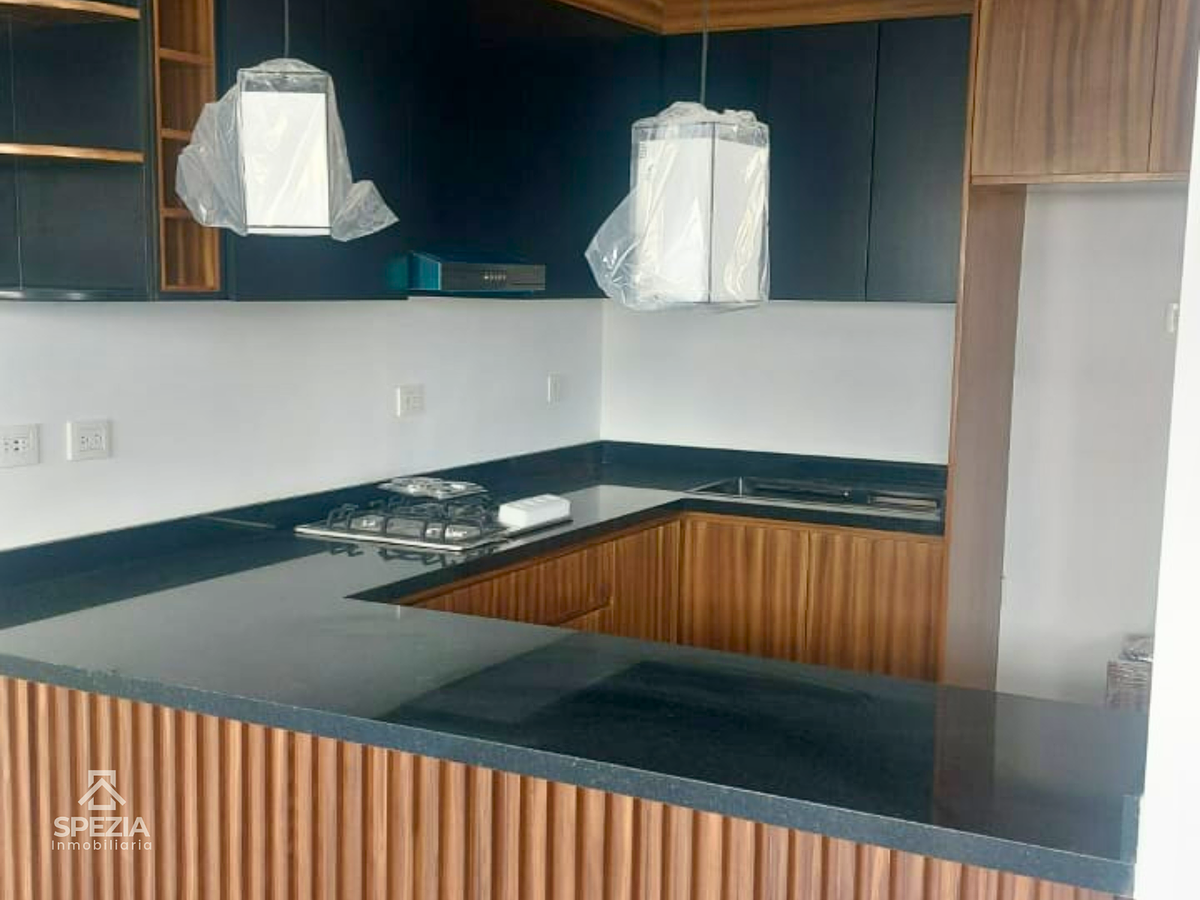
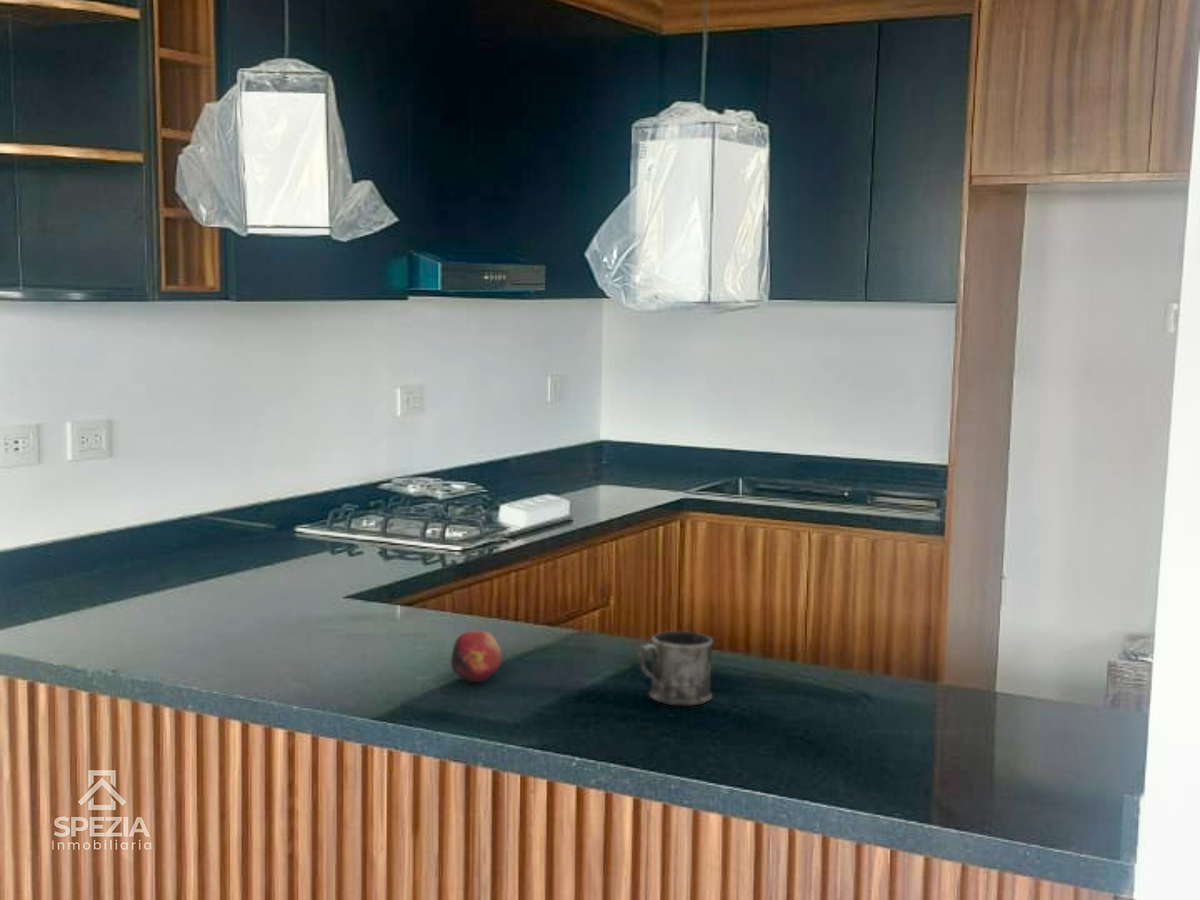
+ fruit [450,629,503,683]
+ mug [638,630,714,706]
